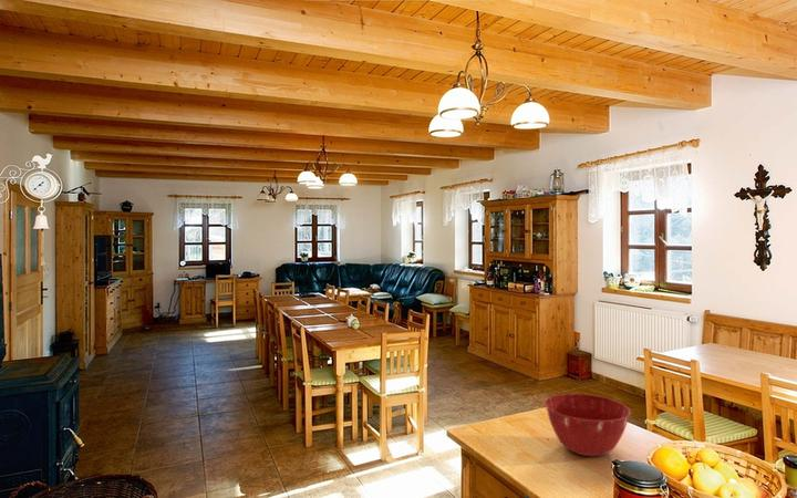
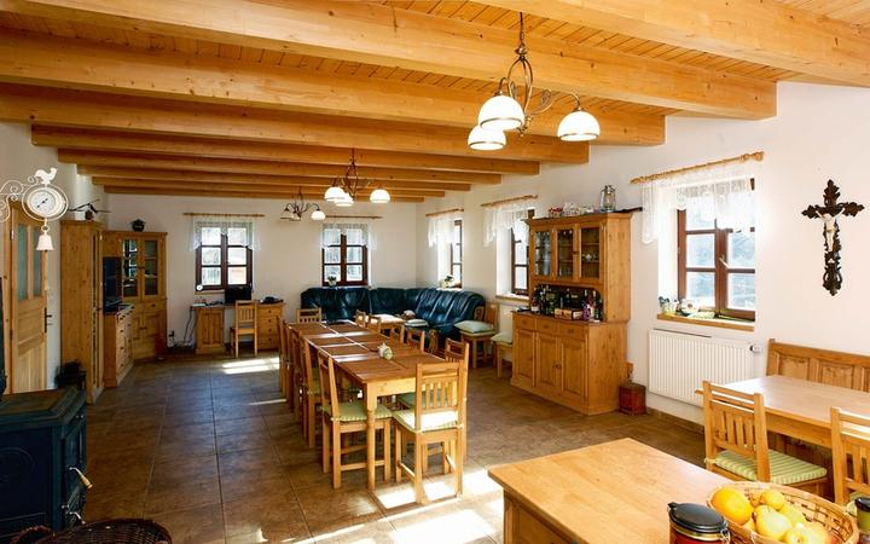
- mixing bowl [544,393,632,457]
